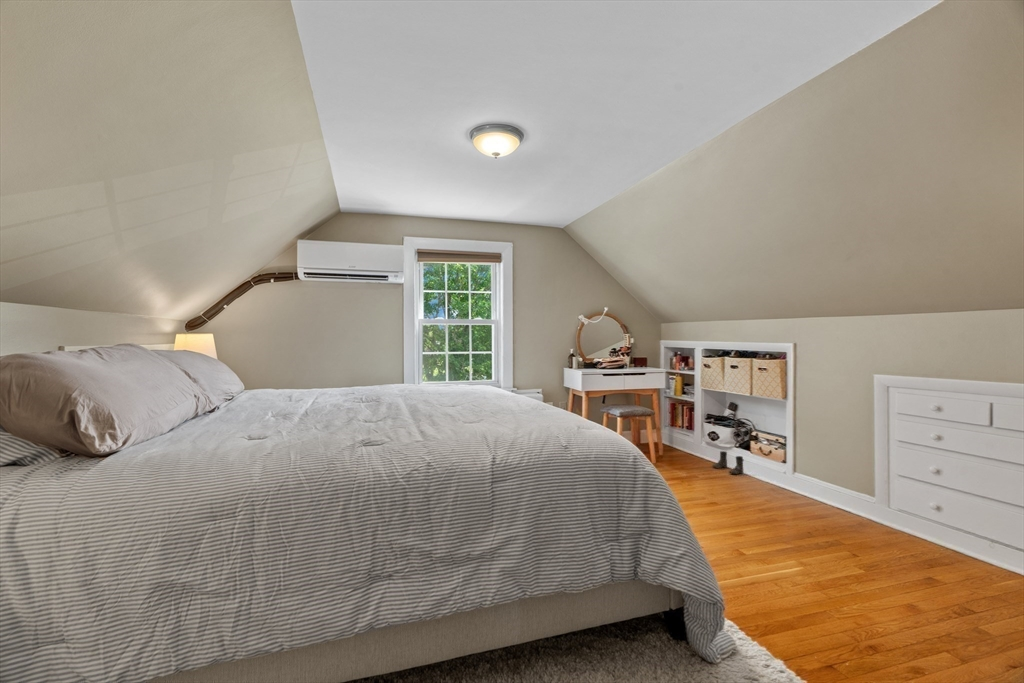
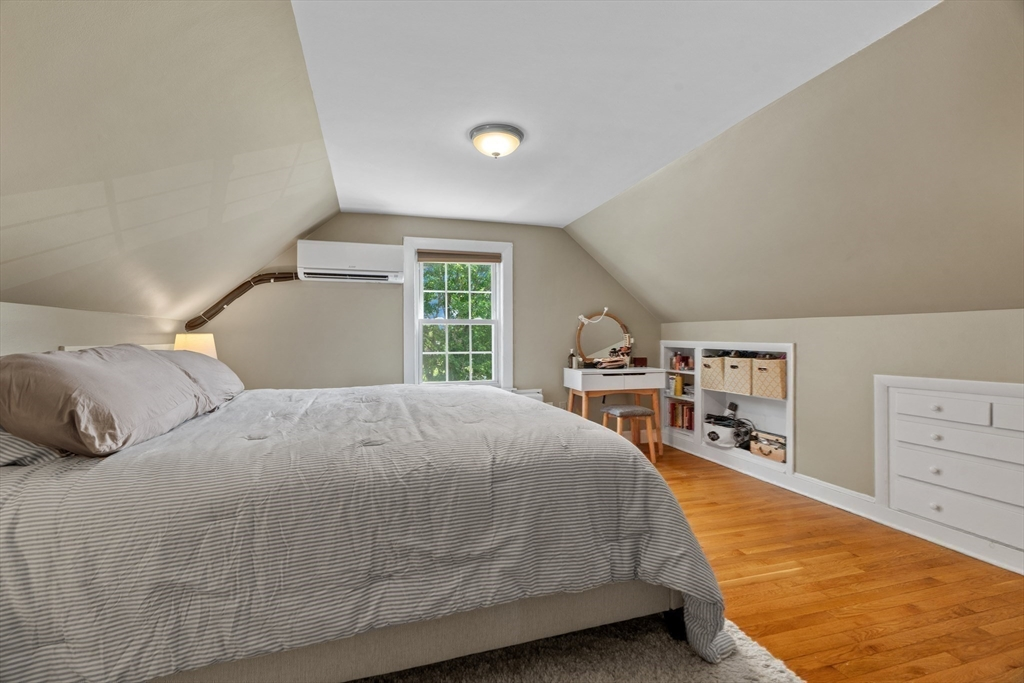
- boots [711,450,745,475]
